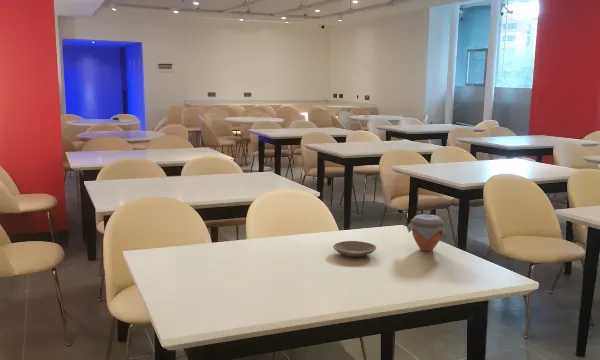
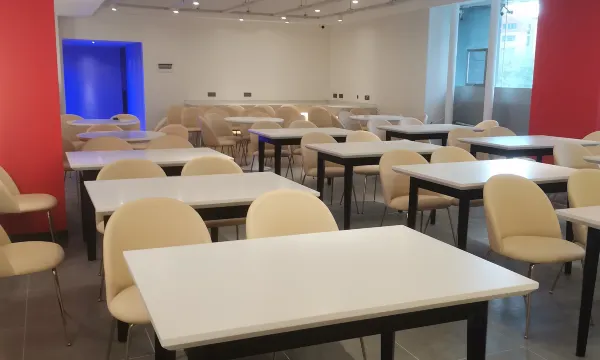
- jar [406,213,446,252]
- plate [332,240,377,258]
